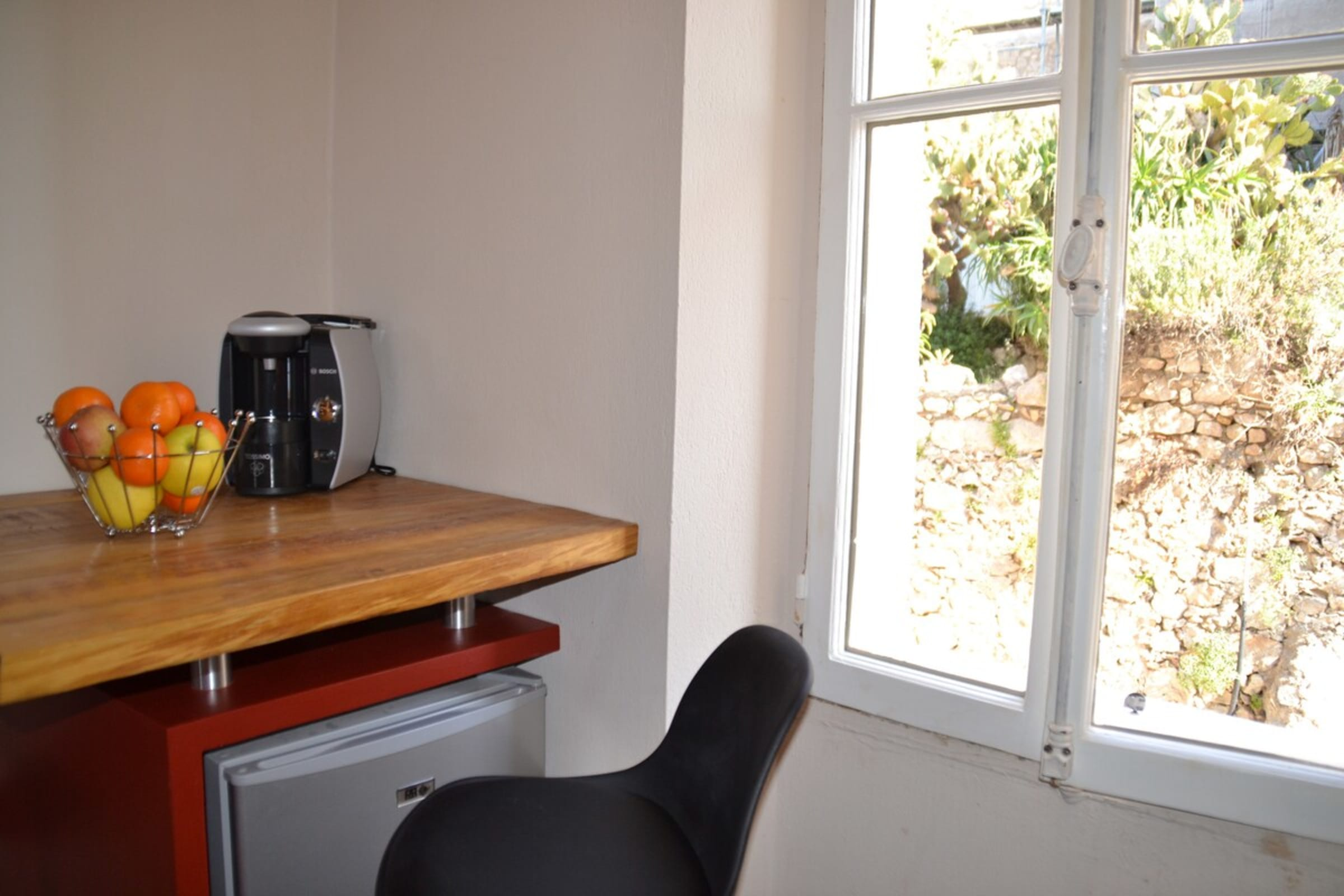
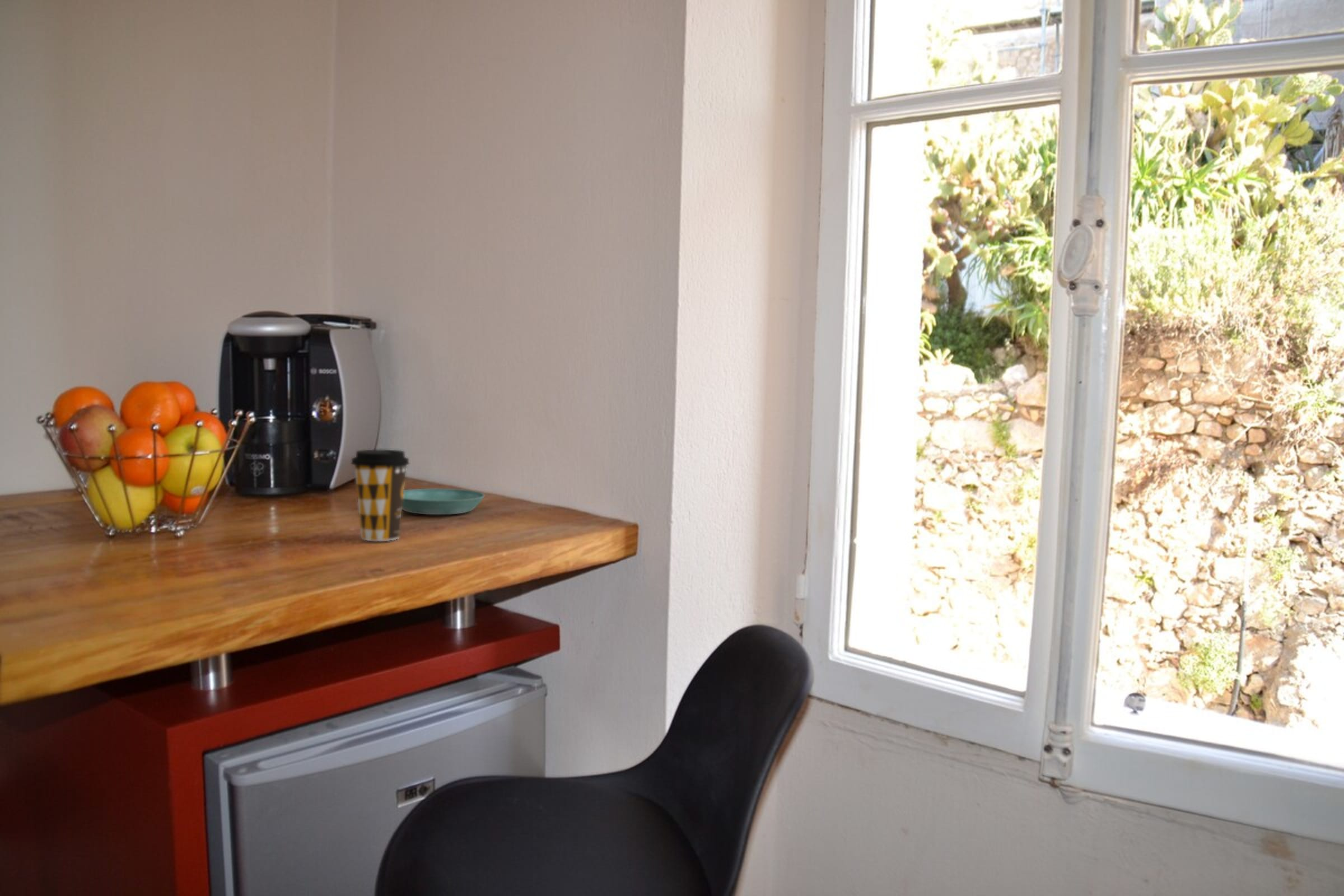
+ saucer [402,488,486,515]
+ coffee cup [350,449,410,542]
